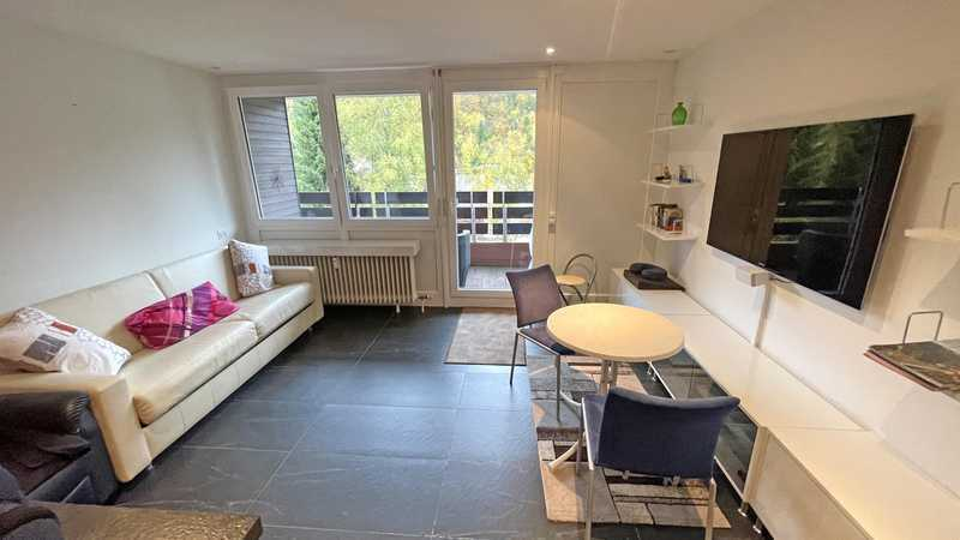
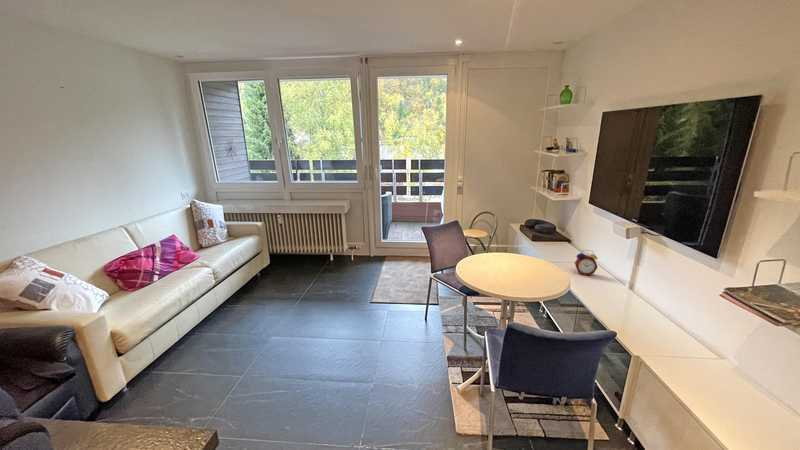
+ alarm clock [574,249,598,276]
